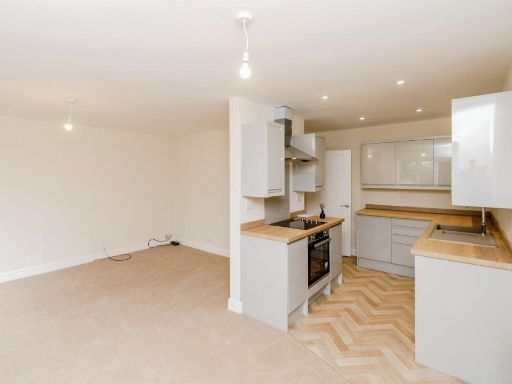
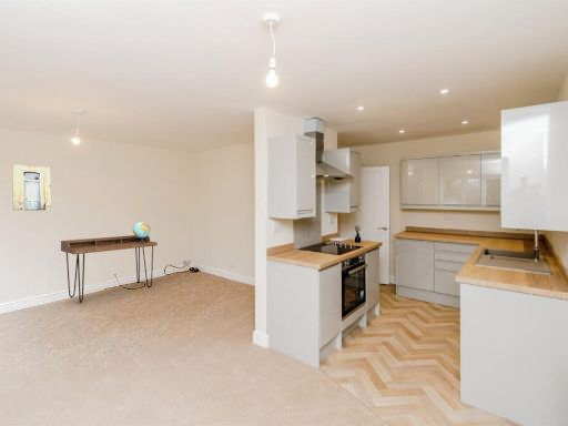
+ desk [60,234,159,304]
+ wall art [11,163,52,212]
+ globe [132,221,152,243]
